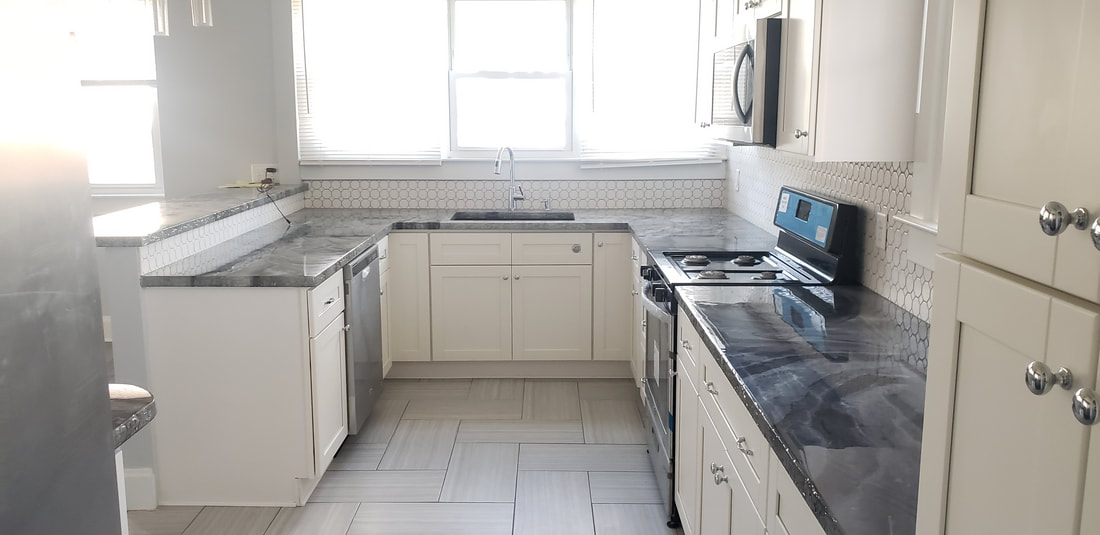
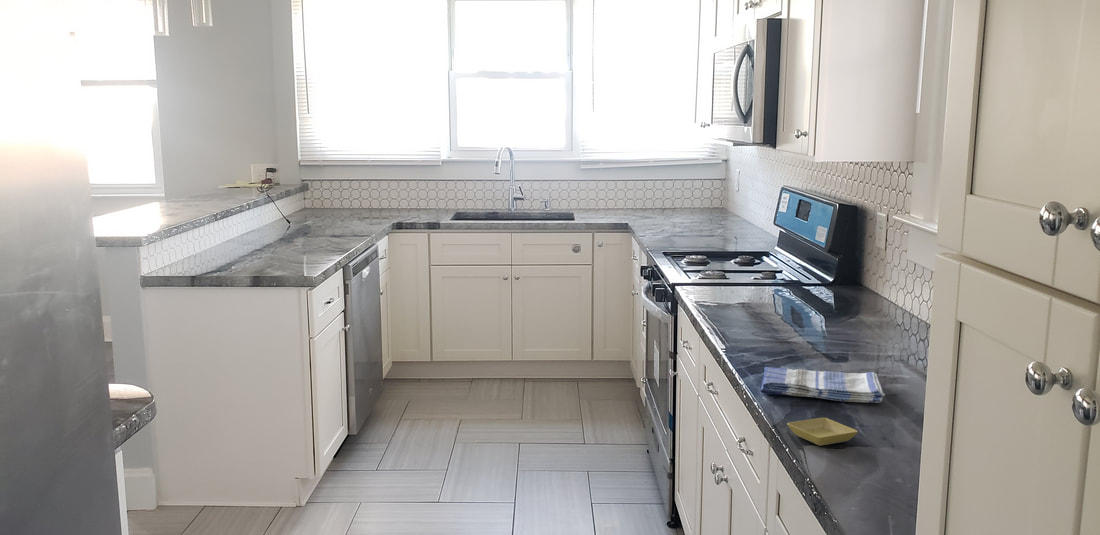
+ dish towel [759,366,886,404]
+ saucer [787,417,859,447]
